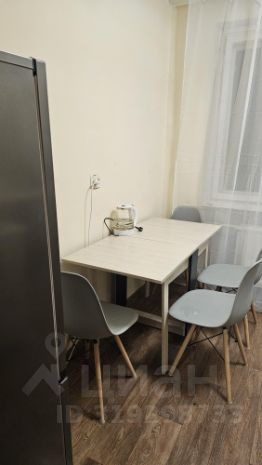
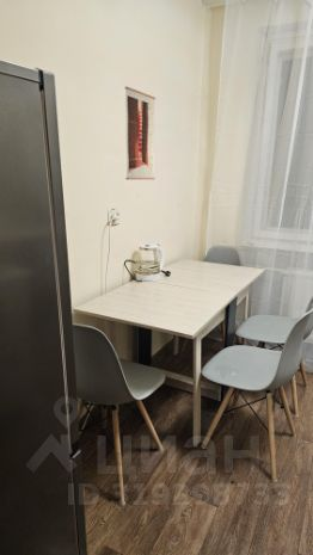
+ wall art [124,86,156,180]
